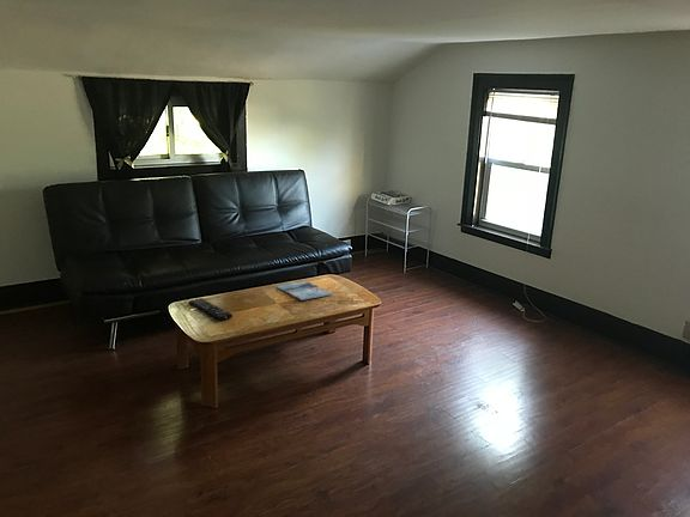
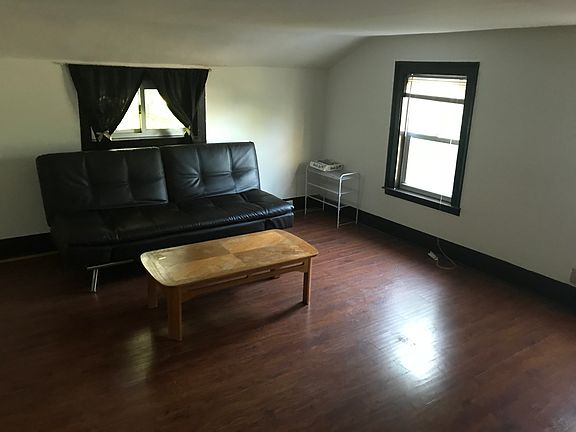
- remote control [188,298,234,322]
- magazine [274,280,334,302]
